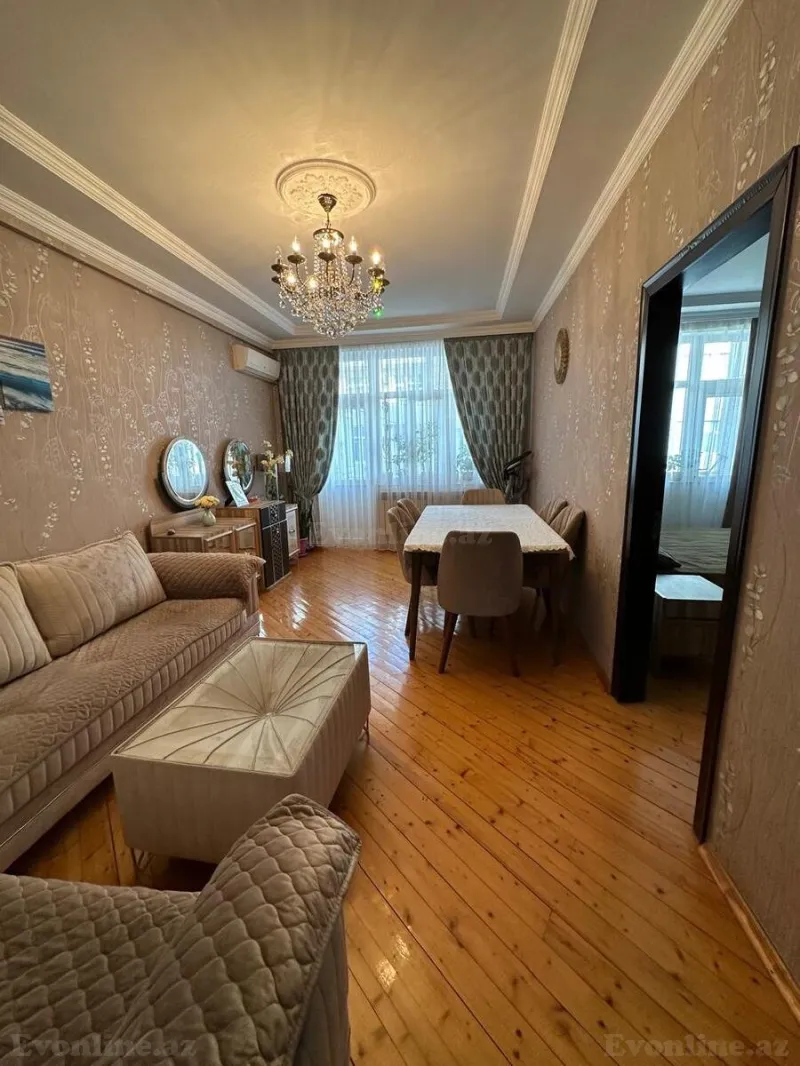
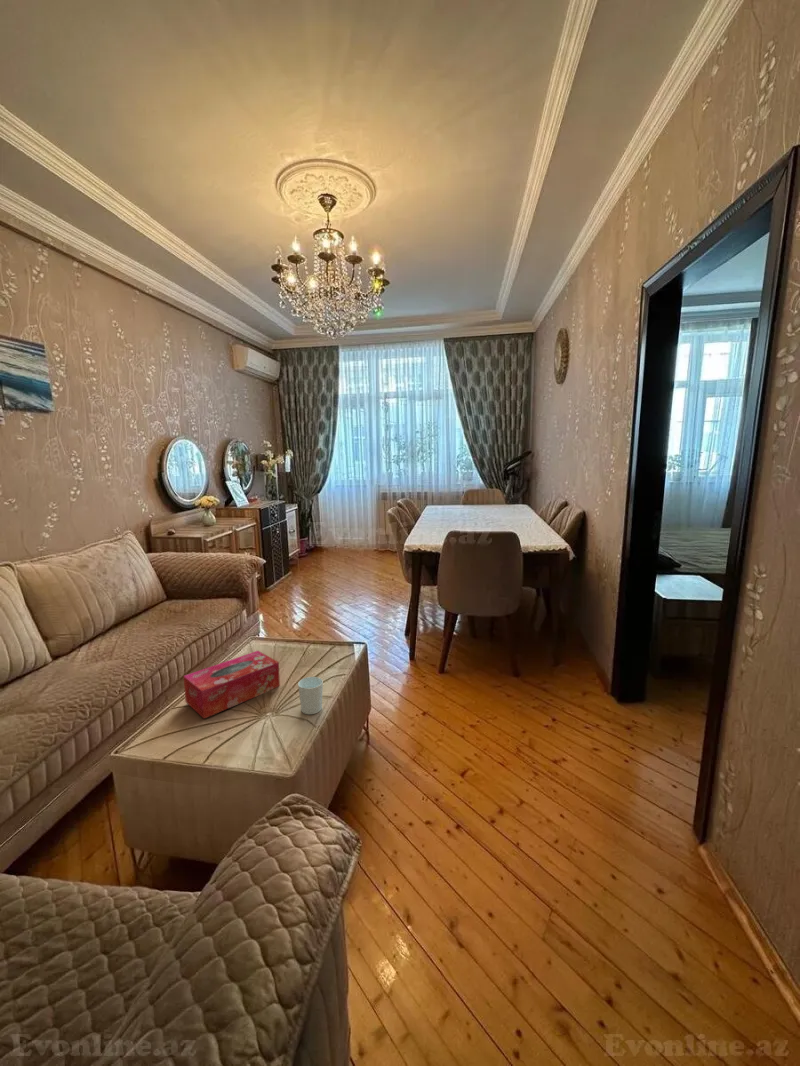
+ cup [297,676,324,715]
+ tissue box [183,650,281,719]
